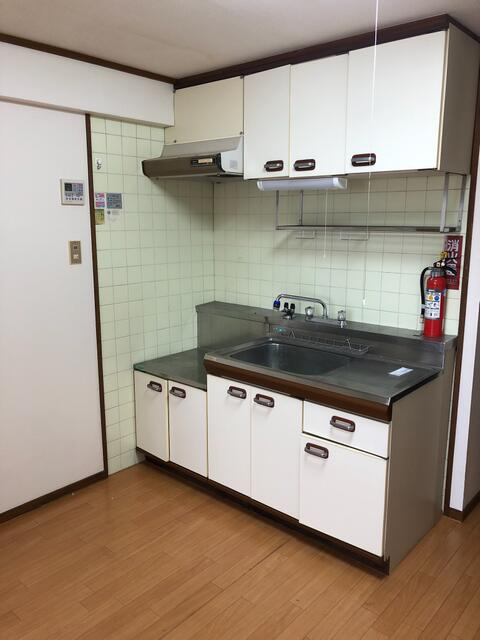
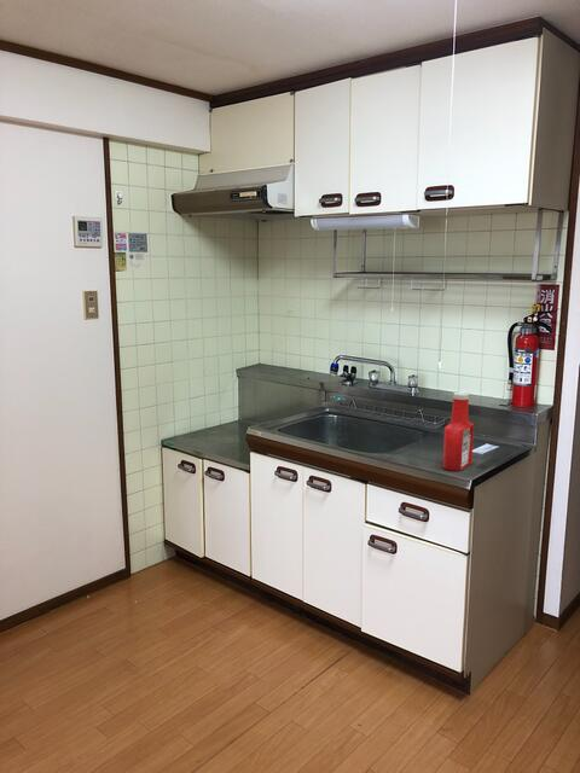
+ soap bottle [441,391,475,472]
